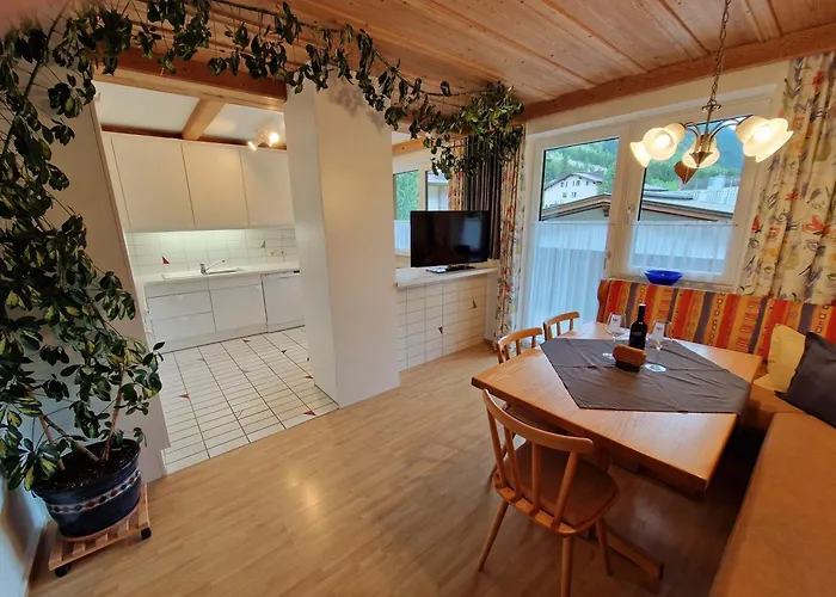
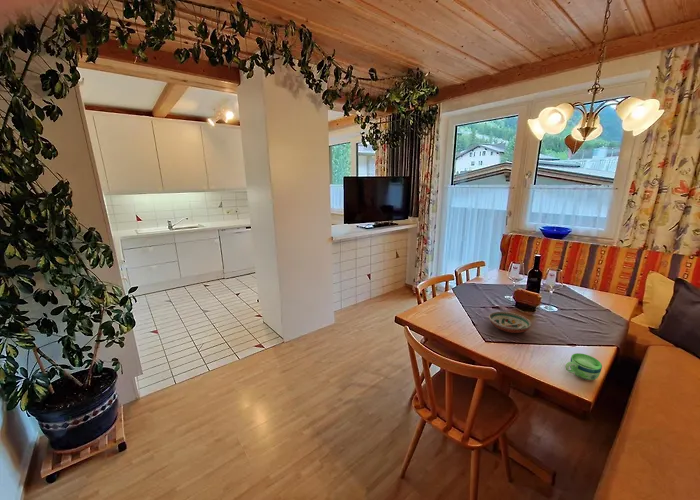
+ cup [564,352,603,381]
+ decorative bowl [488,311,533,334]
